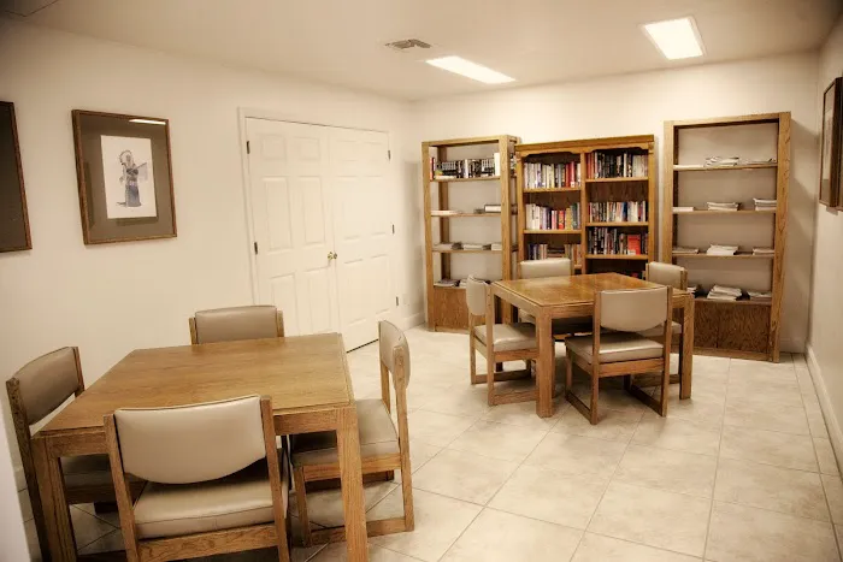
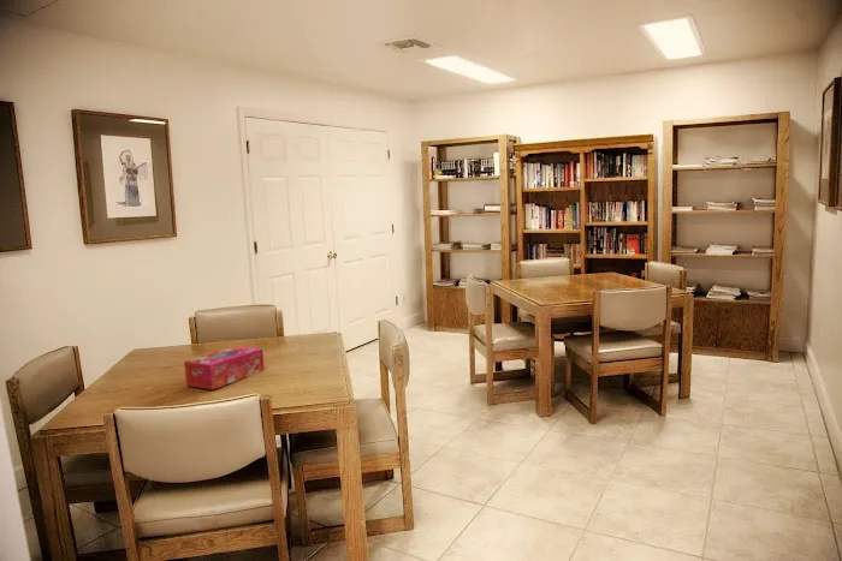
+ tissue box [183,345,266,390]
